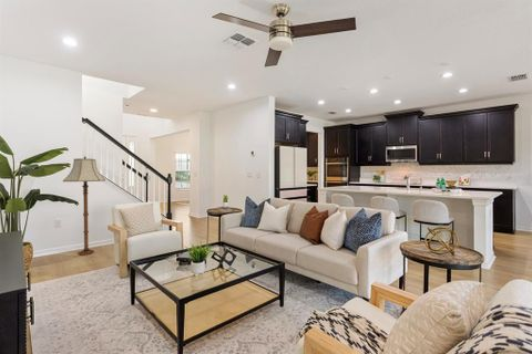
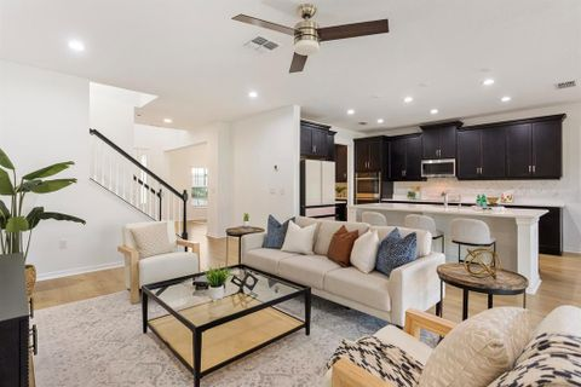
- floor lamp [62,155,106,256]
